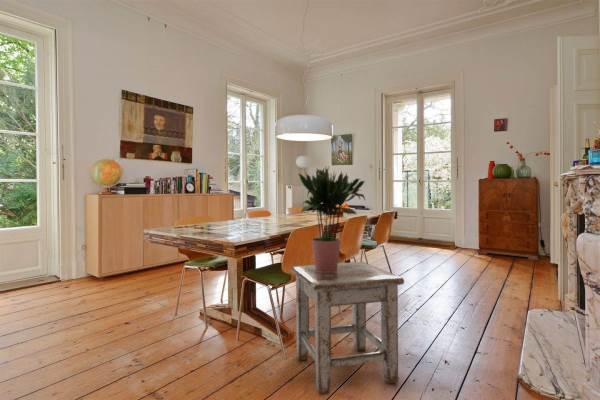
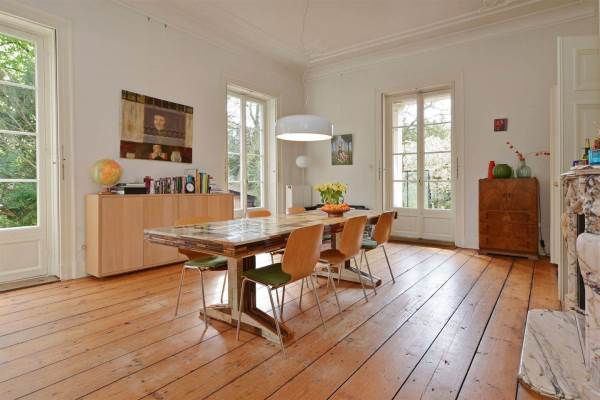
- stool [290,261,405,396]
- potted plant [298,165,367,272]
